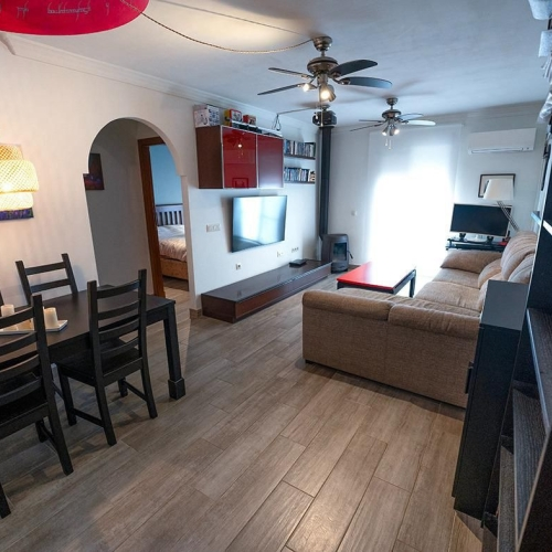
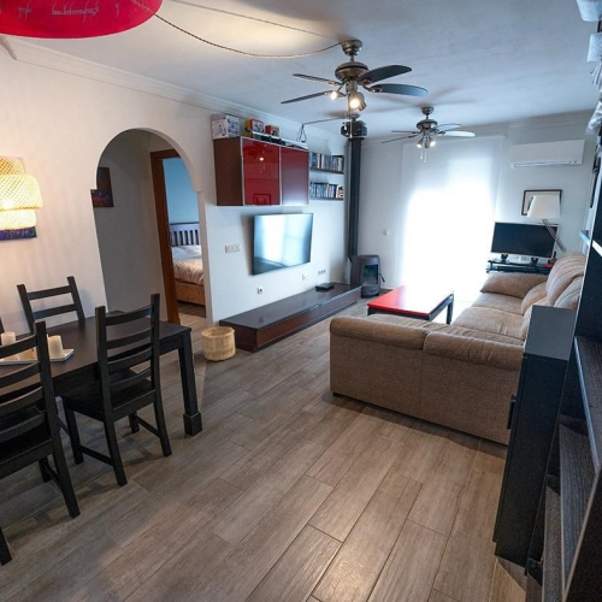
+ wooden bucket [199,325,236,362]
